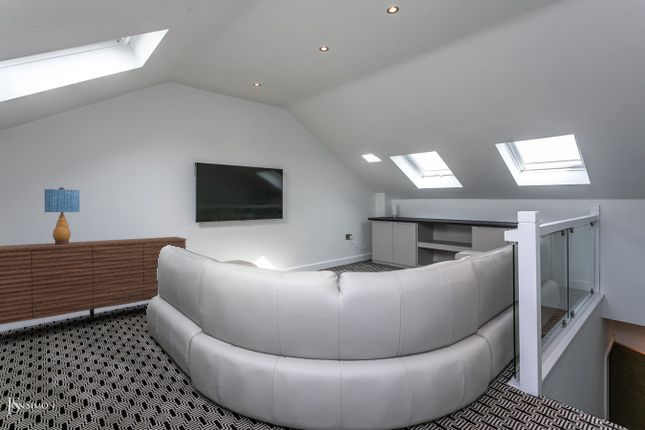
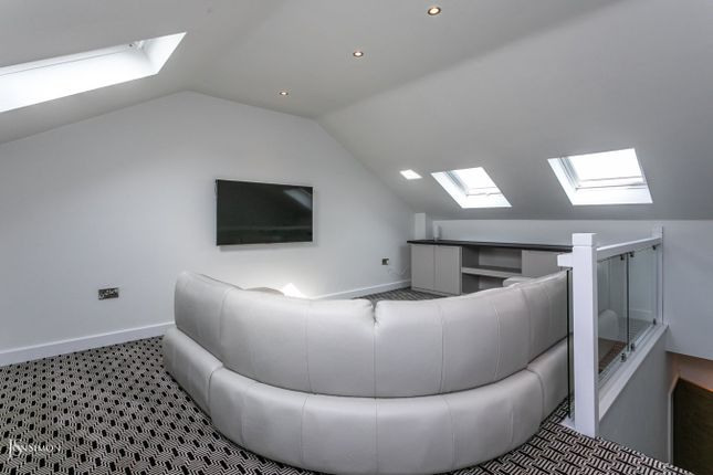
- sideboard [0,236,187,326]
- table lamp [43,186,81,245]
